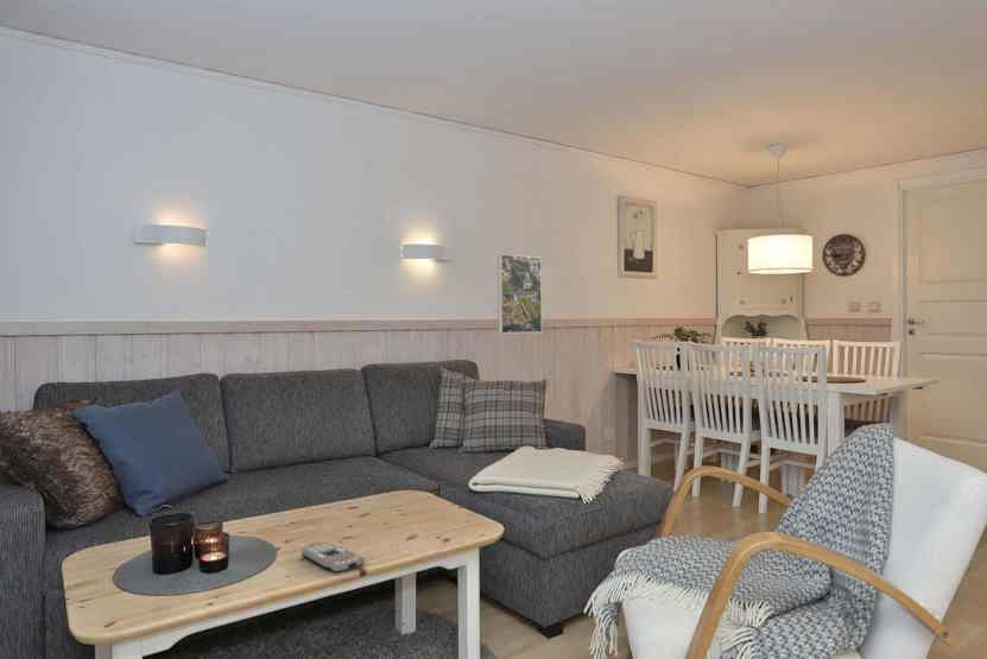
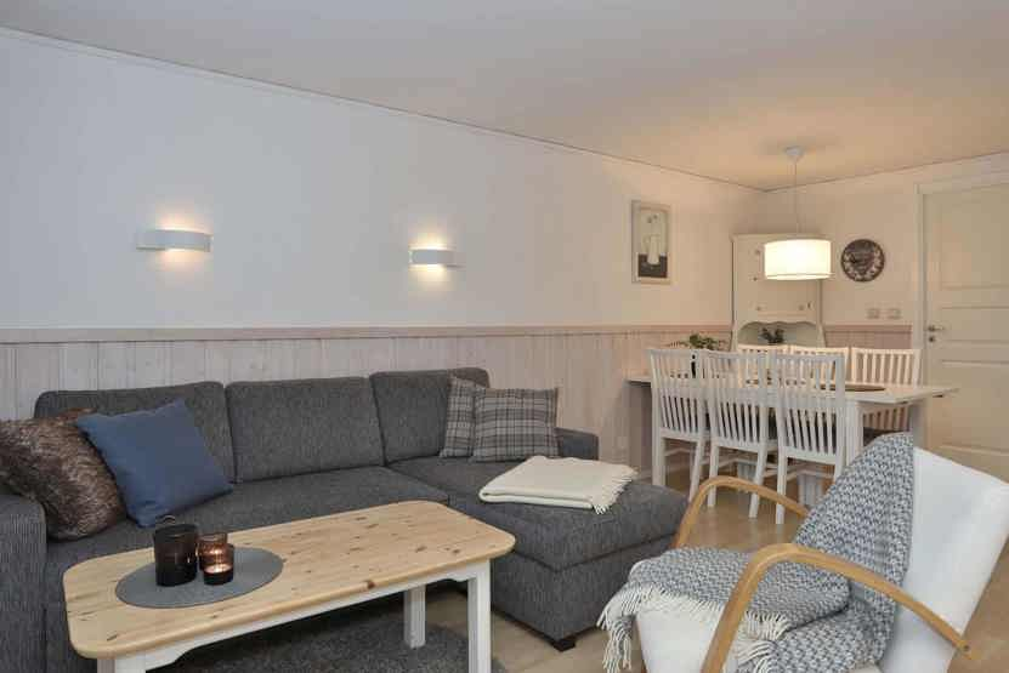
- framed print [496,253,543,335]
- remote control [300,541,366,574]
